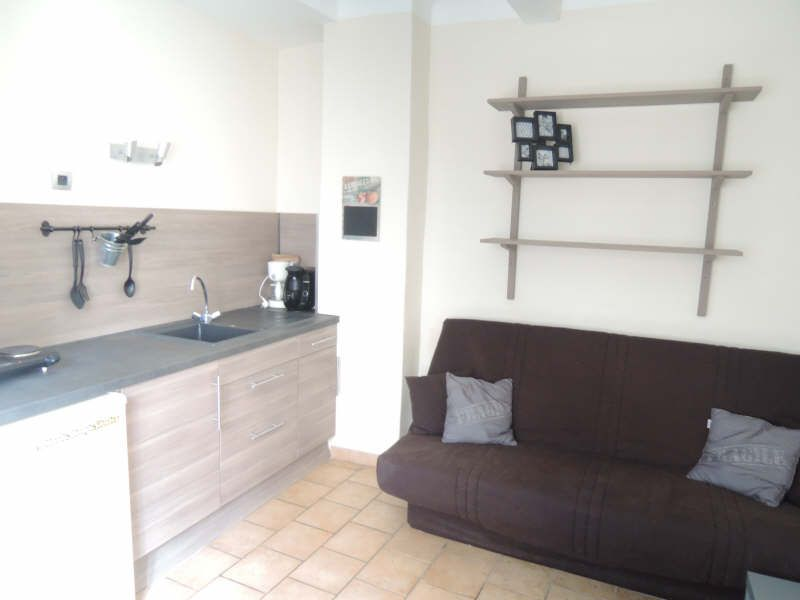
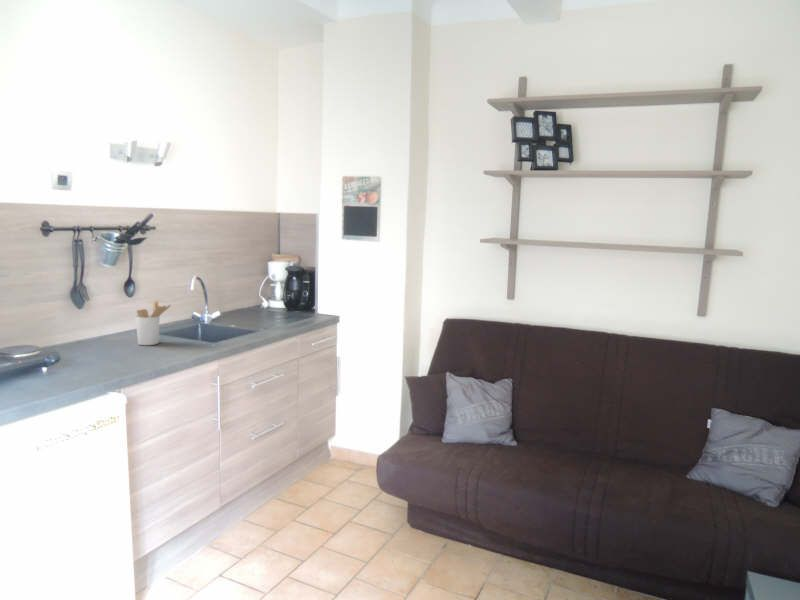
+ utensil holder [134,300,172,346]
